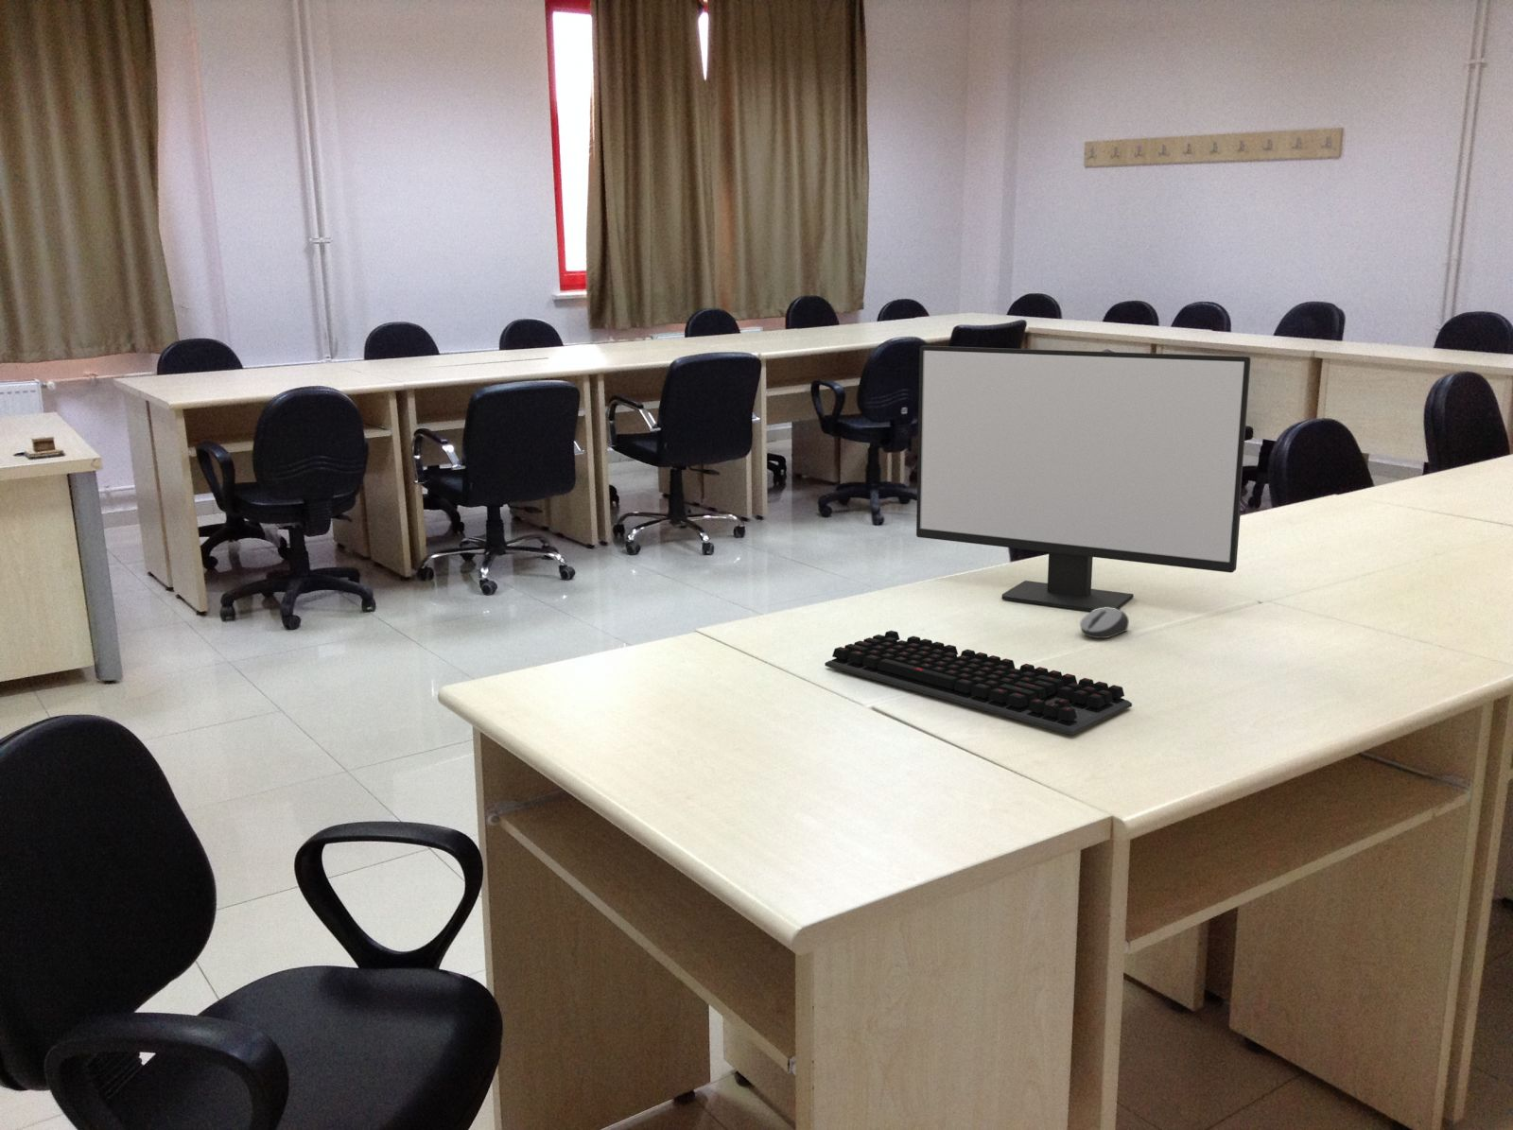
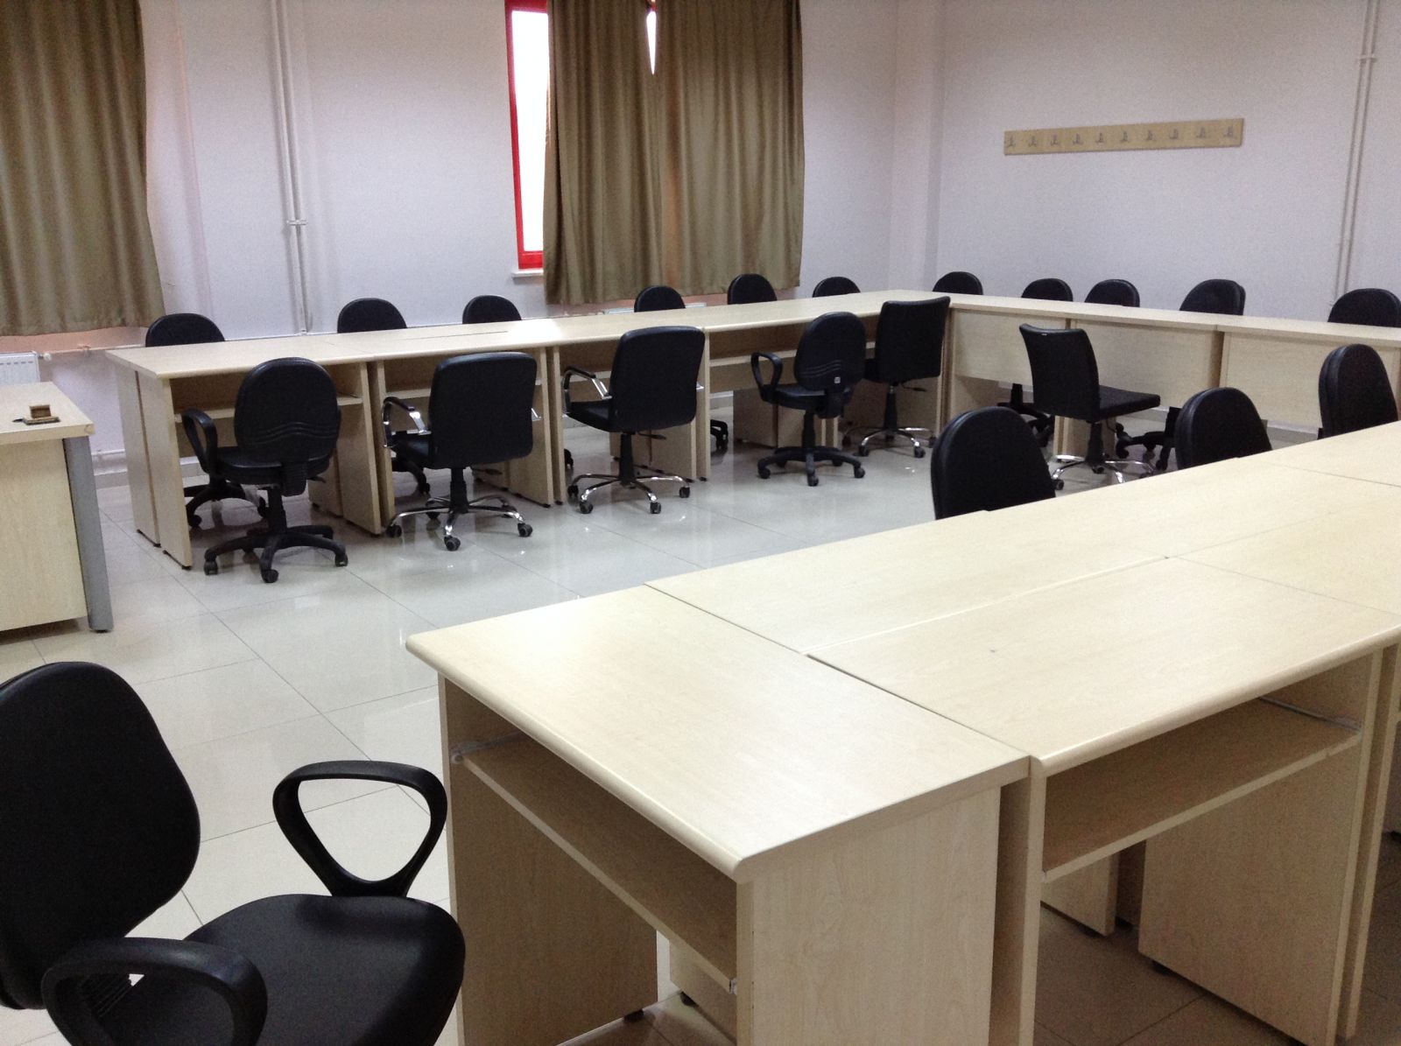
- computer monitor [915,345,1252,611]
- computer mouse [1079,607,1130,640]
- computer keyboard [824,630,1133,736]
